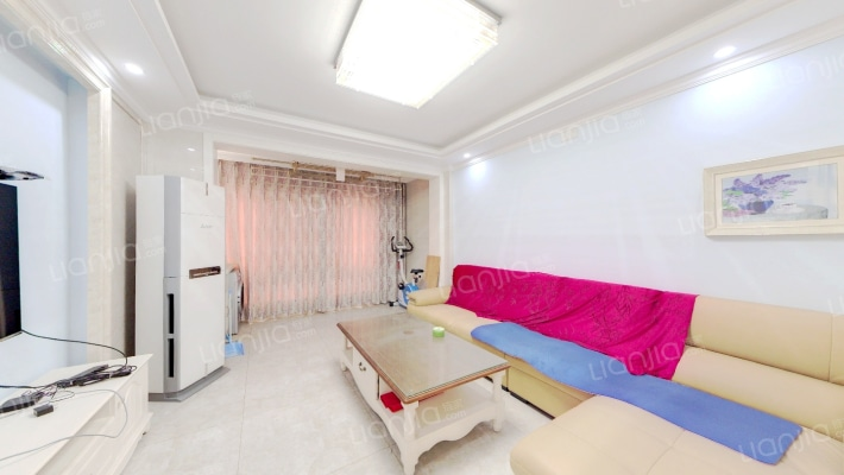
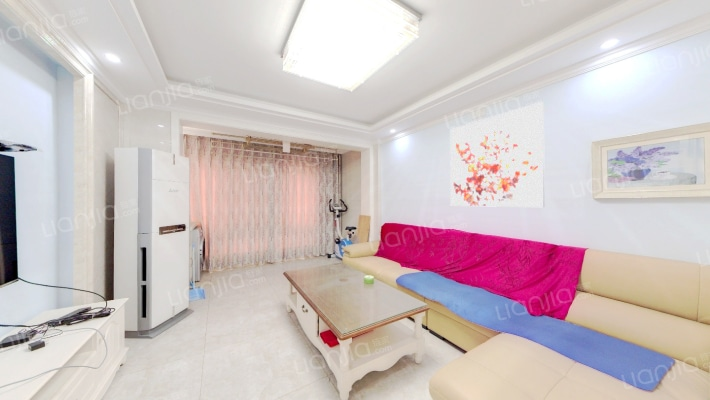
+ wall art [449,101,546,208]
